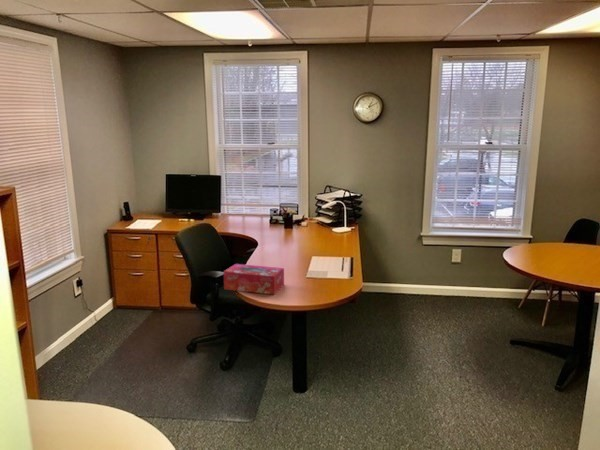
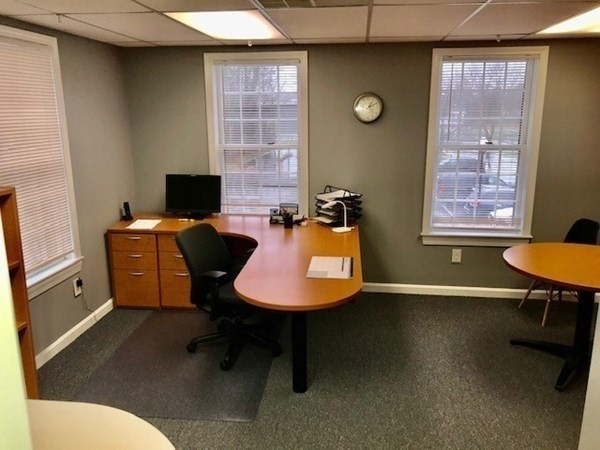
- tissue box [223,263,285,296]
